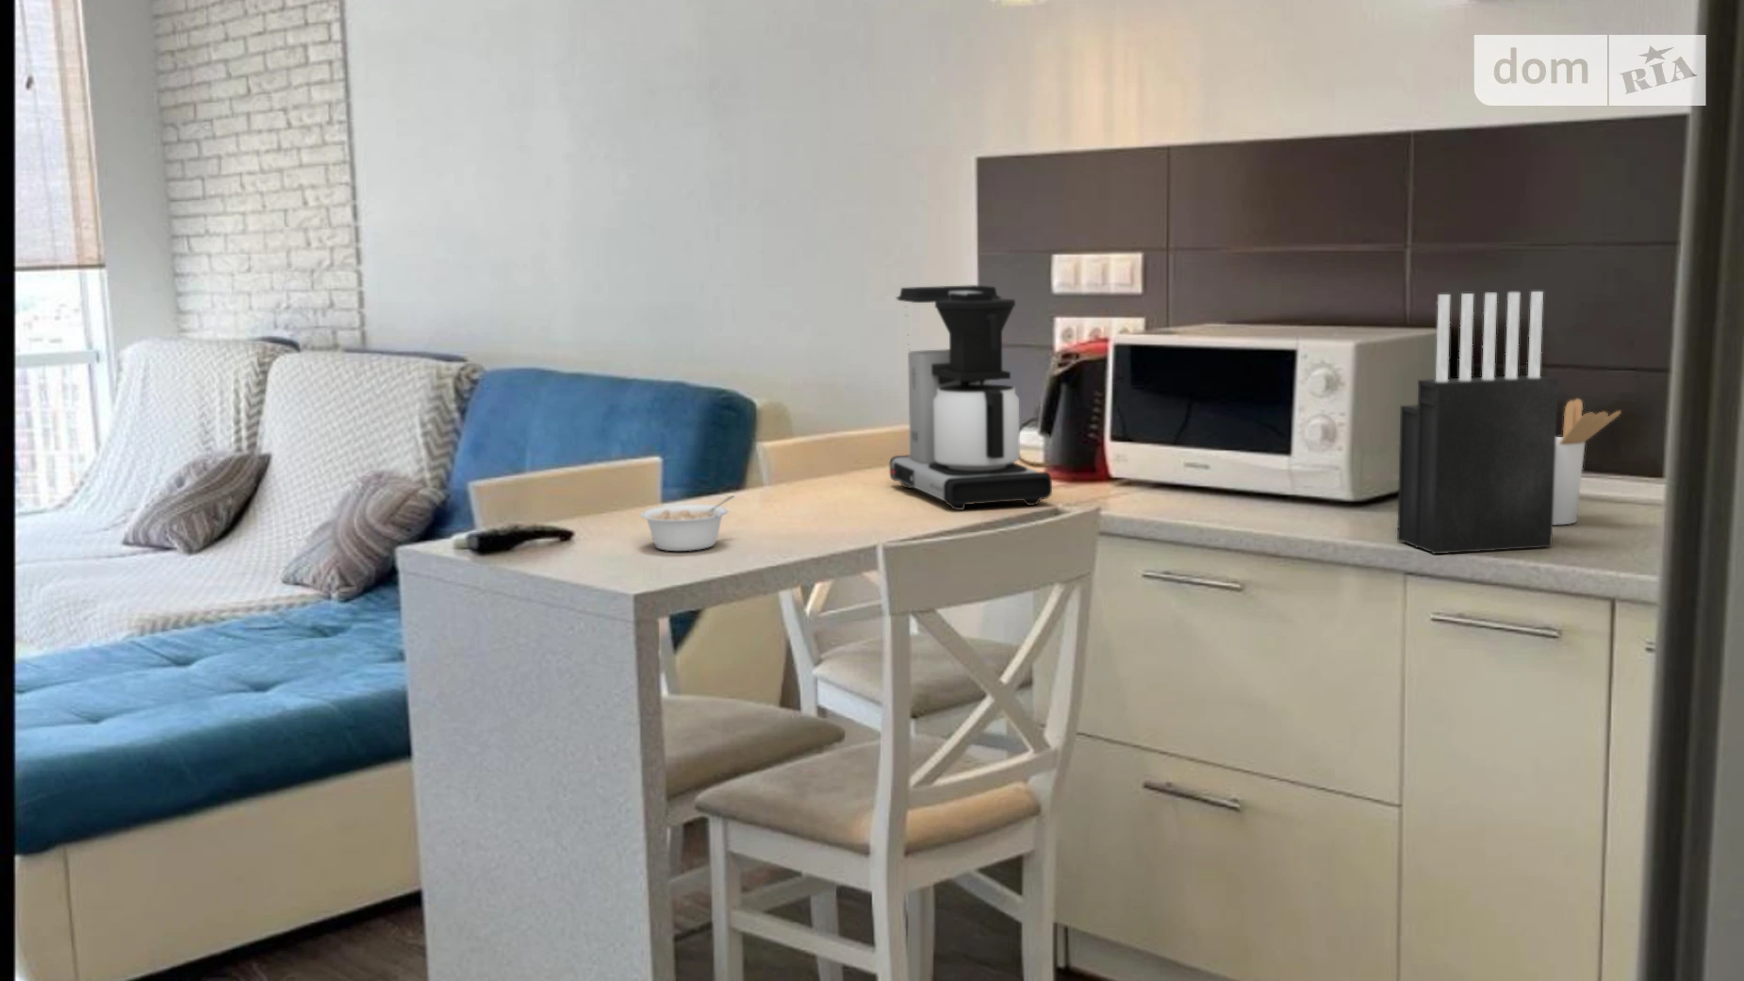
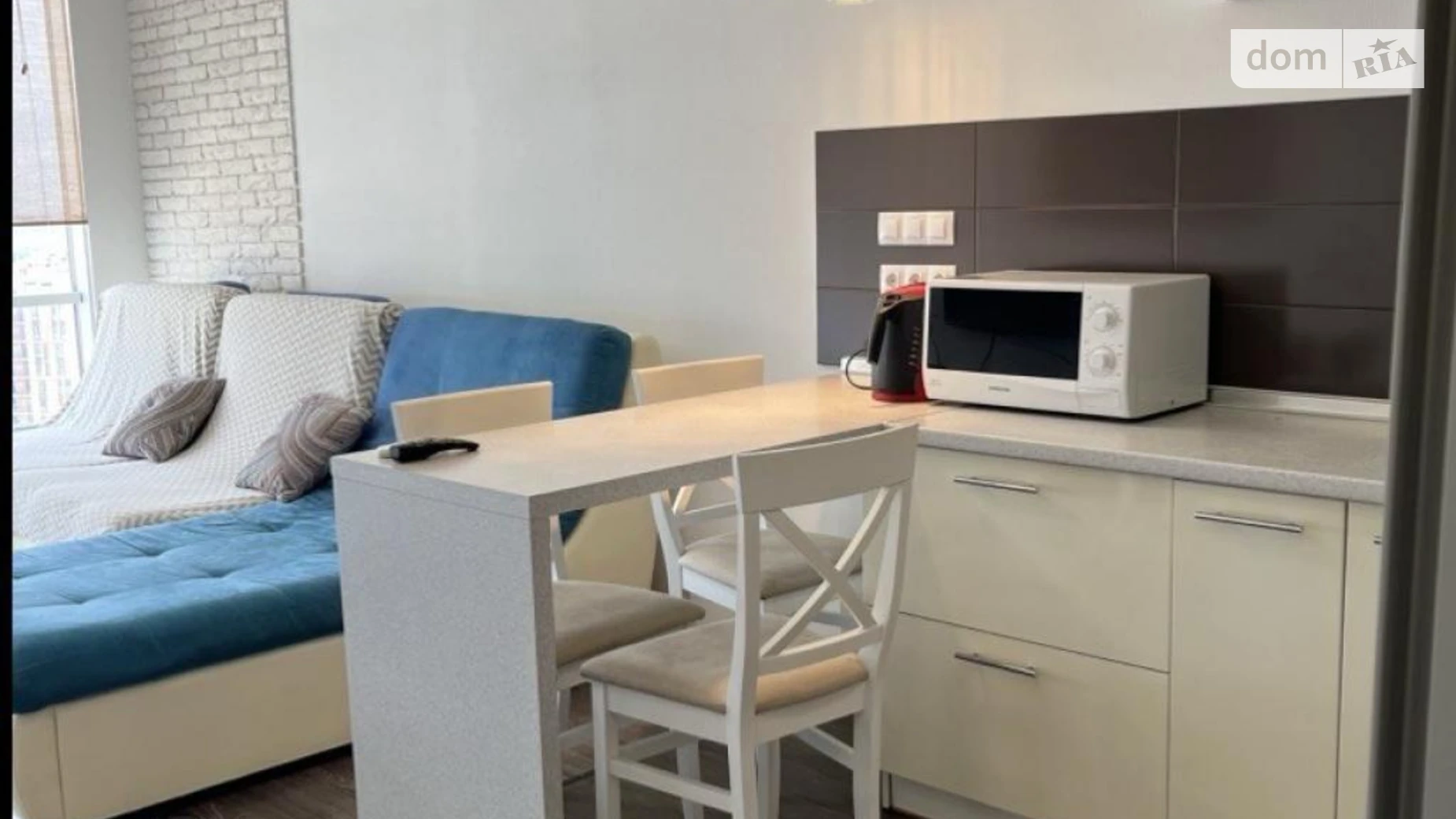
- knife block [1397,291,1560,555]
- coffee maker [889,284,1053,511]
- utensil holder [1552,398,1622,526]
- legume [640,495,735,552]
